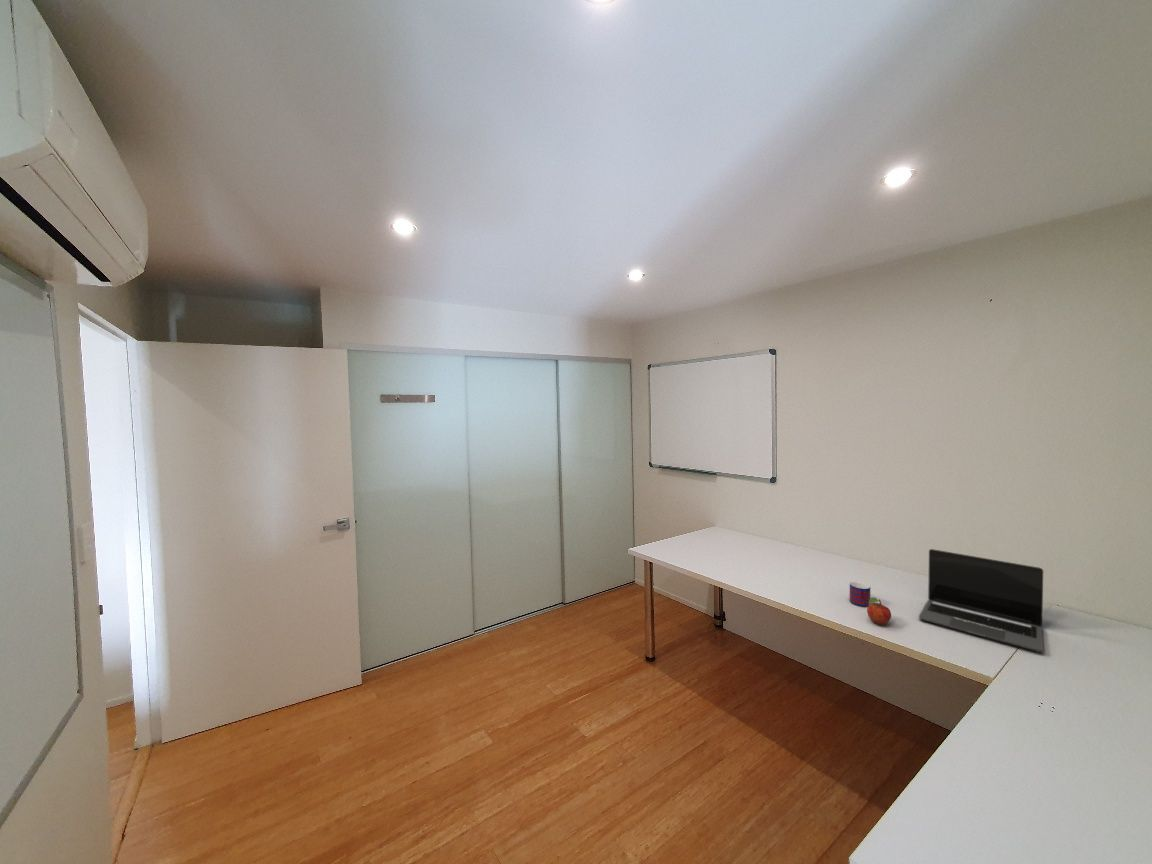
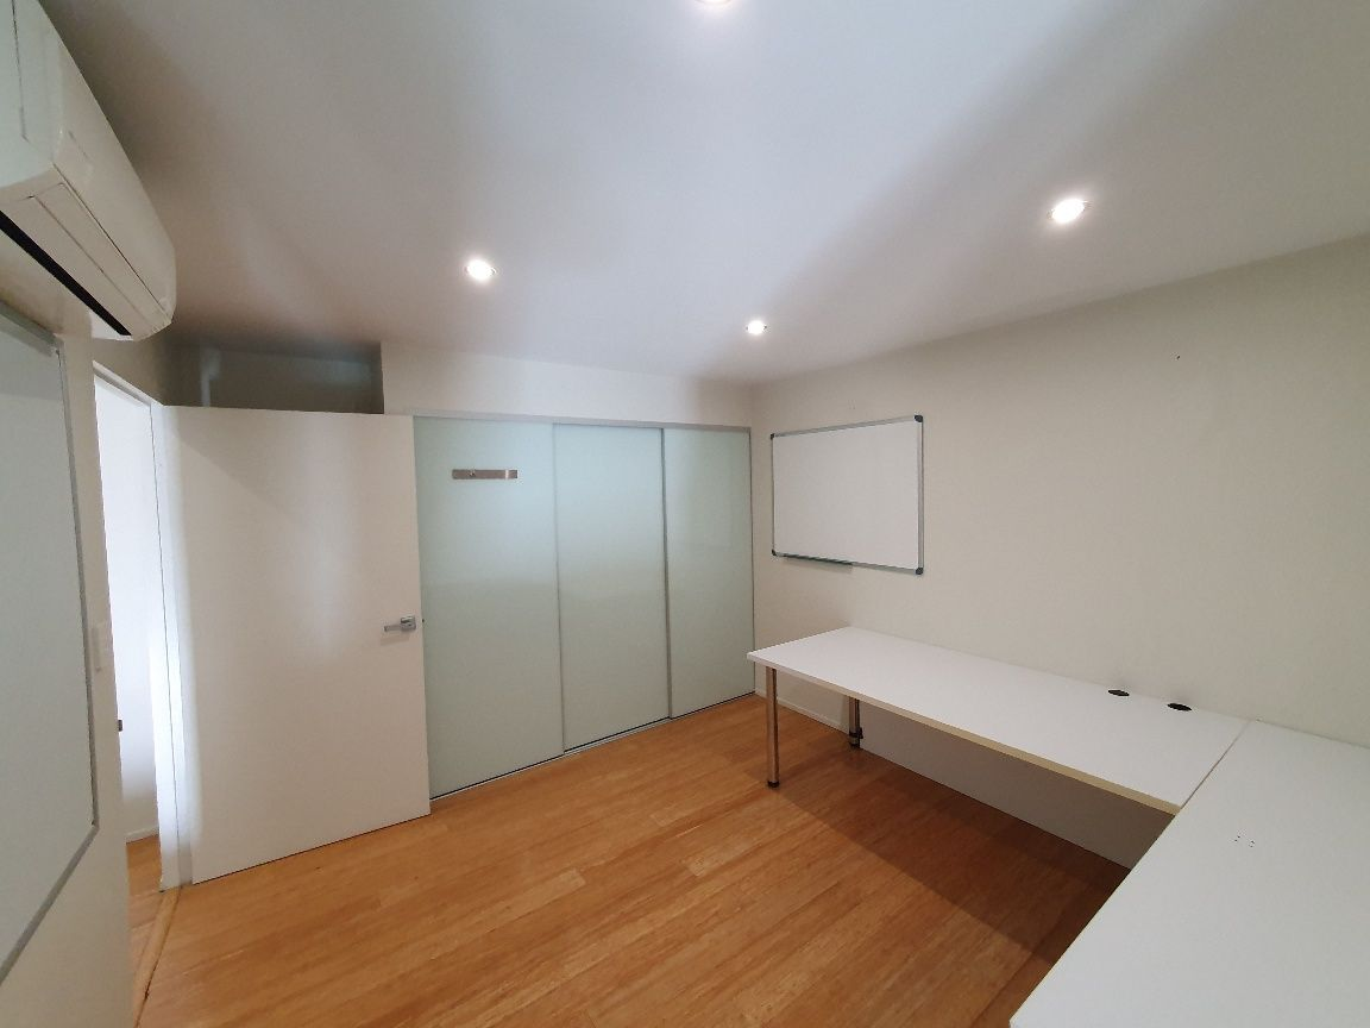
- mug [849,581,871,607]
- fruit [866,596,892,626]
- laptop [918,548,1044,653]
